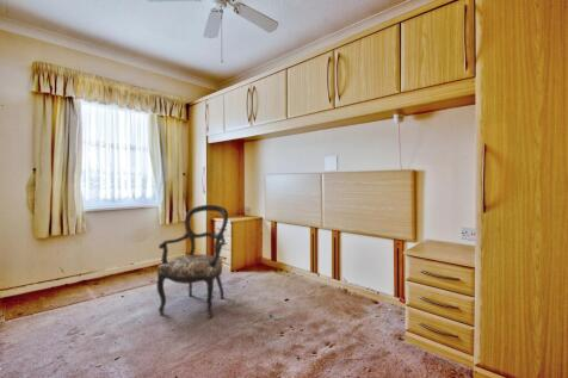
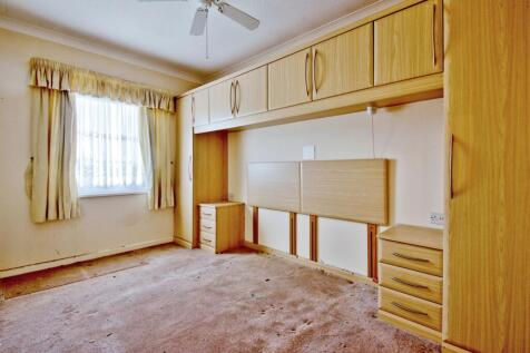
- armchair [155,204,229,318]
